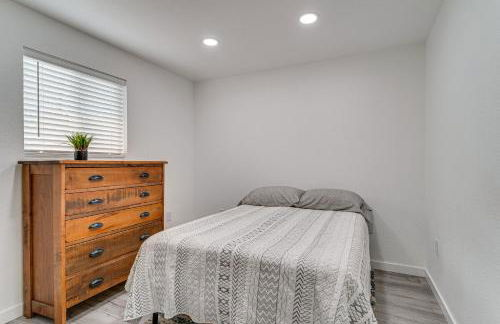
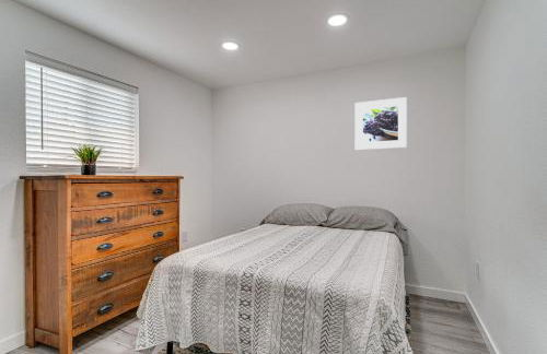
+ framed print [353,96,408,151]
